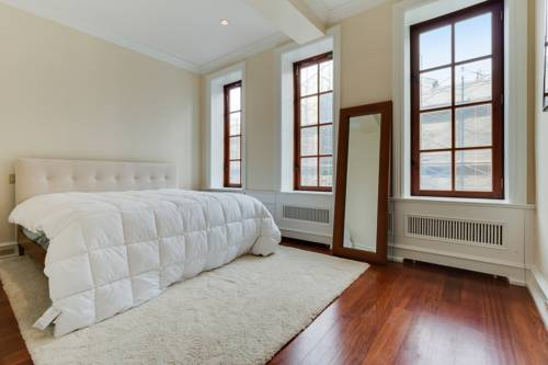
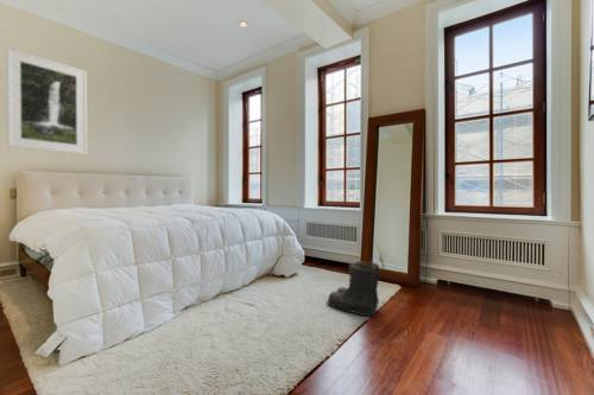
+ boots [326,260,380,317]
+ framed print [5,46,89,155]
